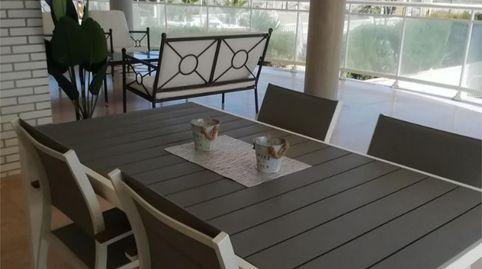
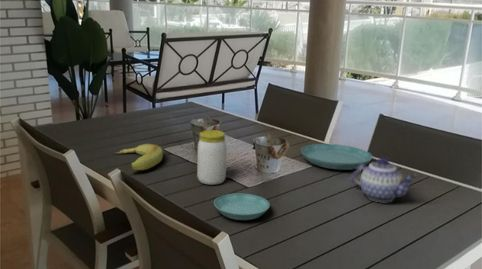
+ jar [196,129,228,186]
+ teapot [349,156,419,203]
+ saucer [213,193,271,221]
+ saucer [300,143,373,171]
+ banana [113,143,164,171]
